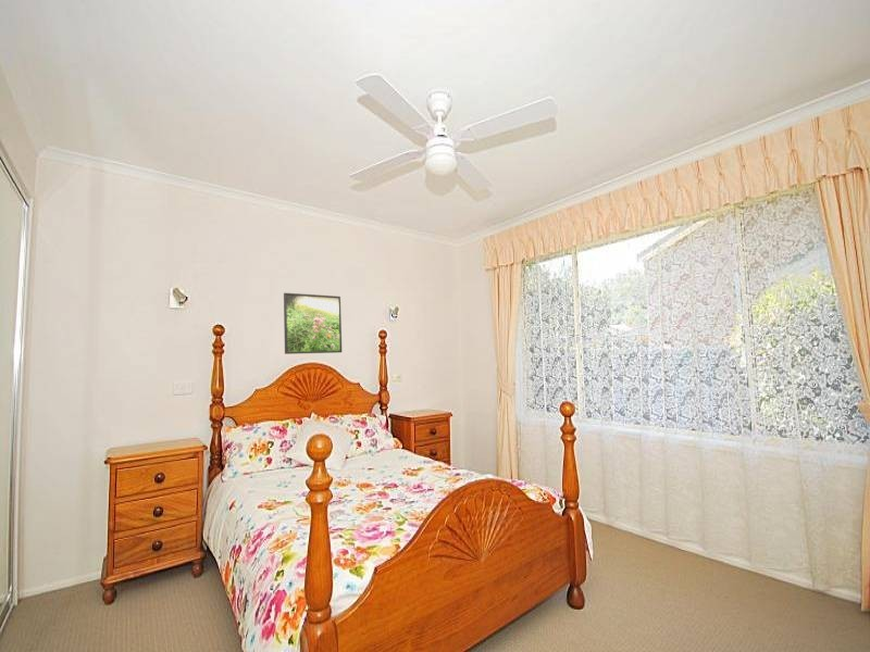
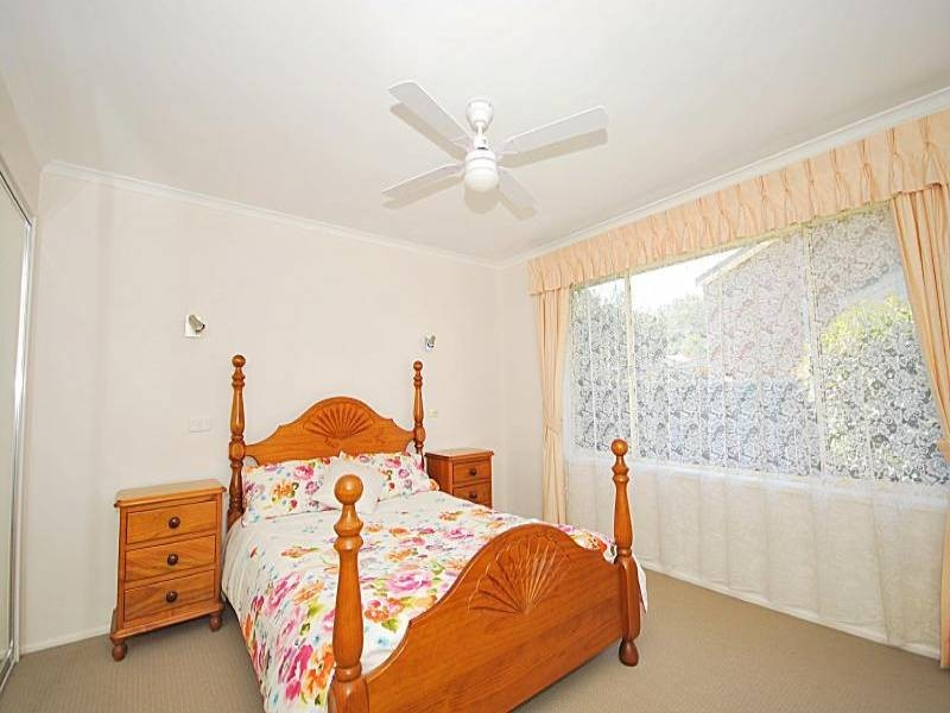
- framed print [283,292,343,355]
